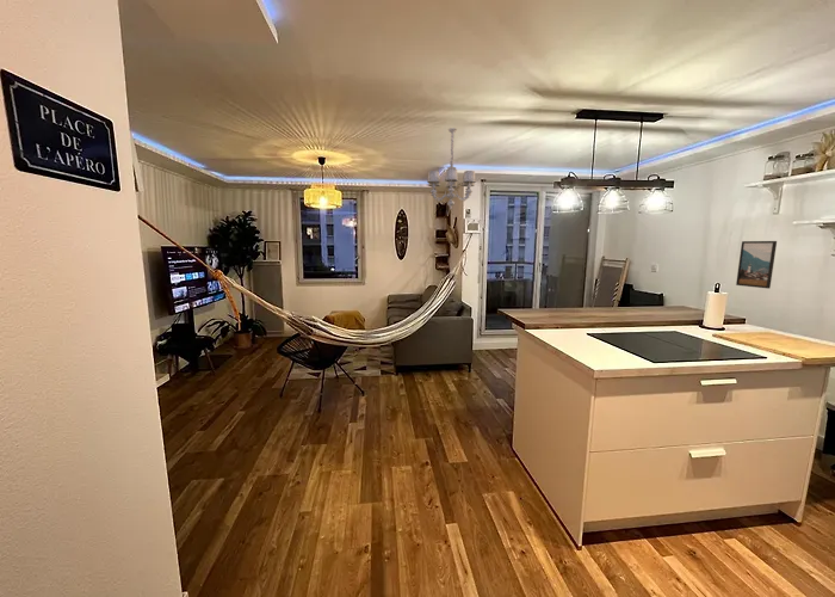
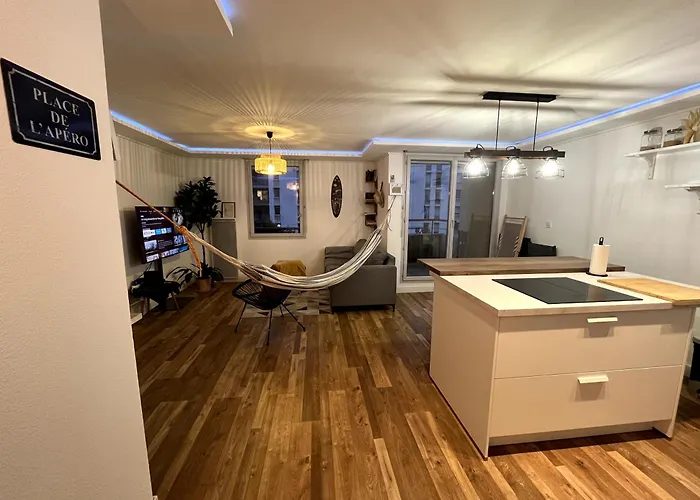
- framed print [735,240,778,290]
- chandelier [426,127,477,209]
